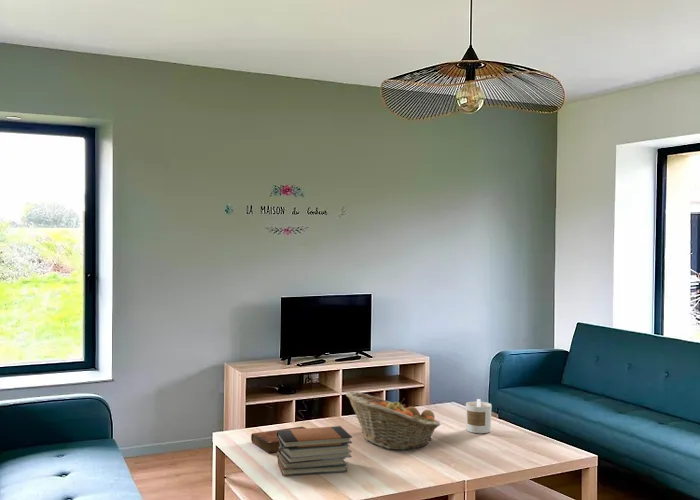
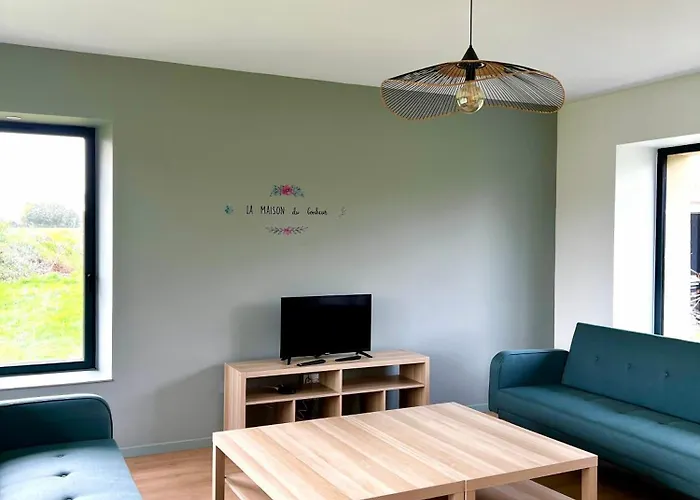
- fruit basket [345,390,442,451]
- bible [250,425,307,454]
- candle [465,398,493,434]
- book stack [276,425,353,477]
